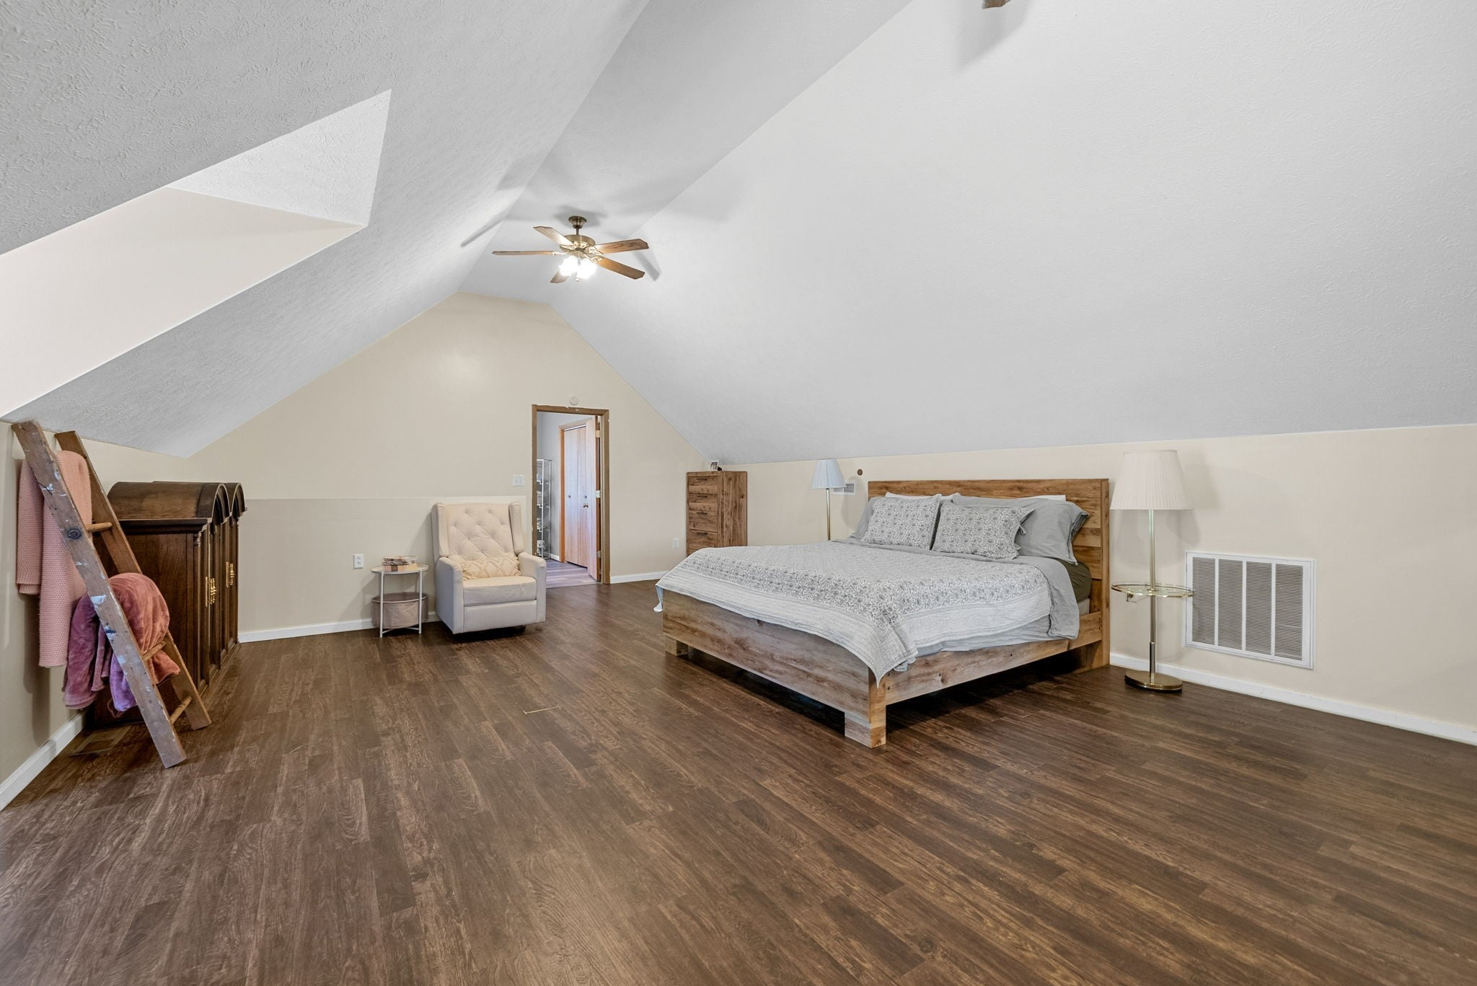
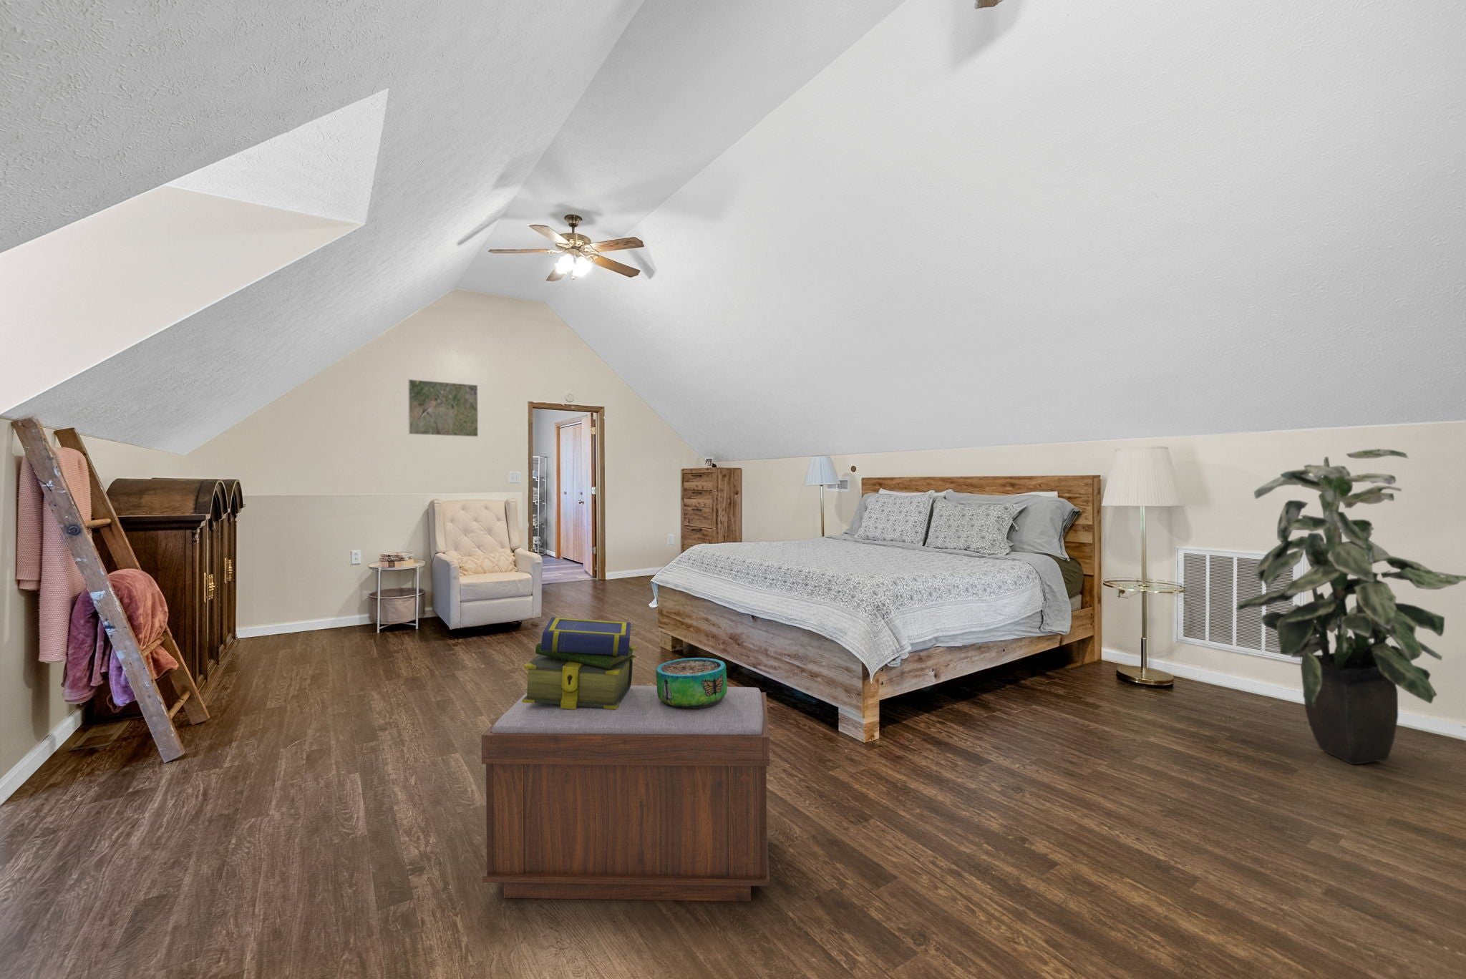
+ indoor plant [1234,448,1466,766]
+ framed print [407,378,478,437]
+ bench [481,685,770,901]
+ stack of books [522,617,638,709]
+ decorative bowl [655,657,728,708]
